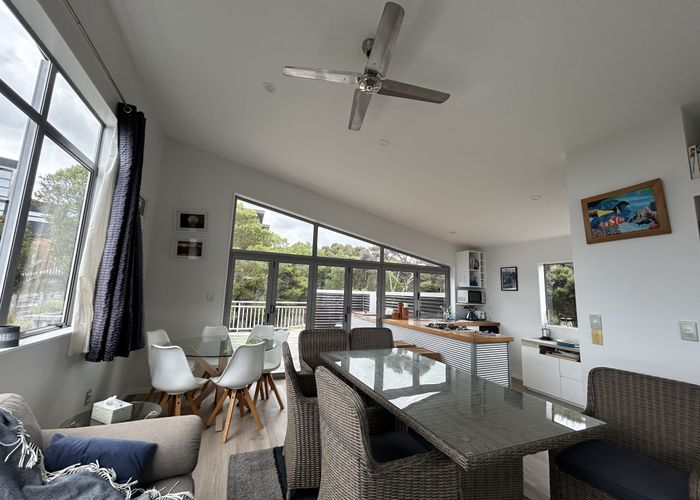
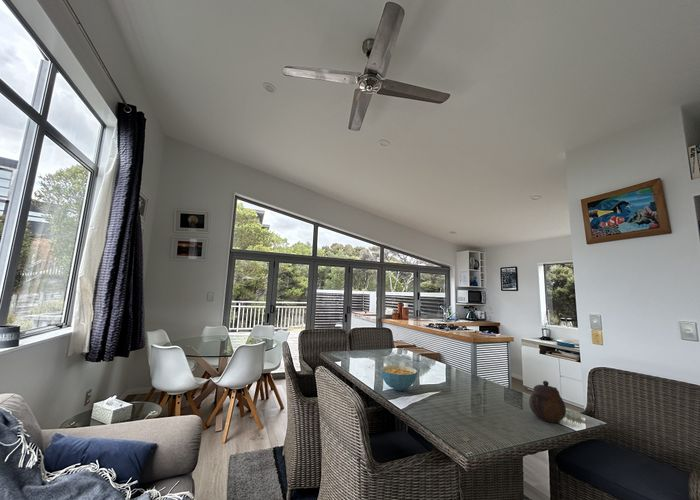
+ cereal bowl [379,365,419,391]
+ teapot [528,380,567,424]
